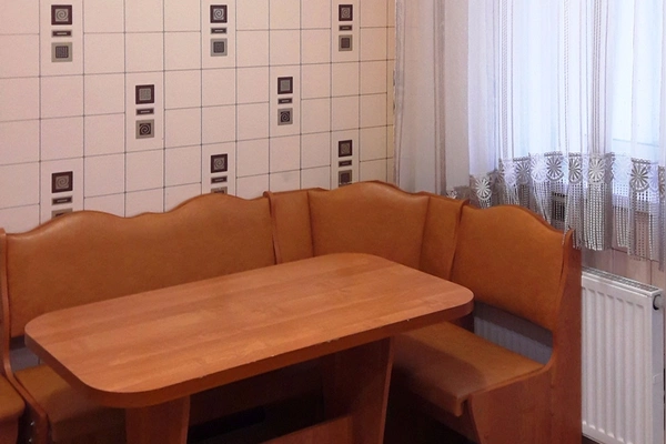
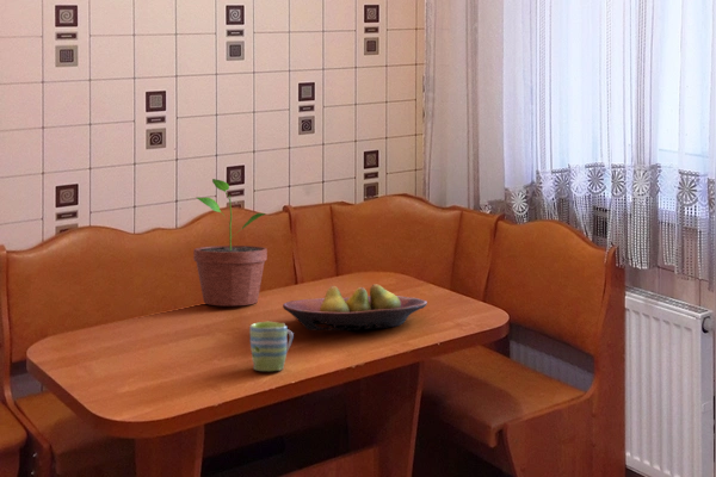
+ fruit bowl [282,284,428,332]
+ mug [248,321,295,372]
+ potted plant [192,178,268,306]
